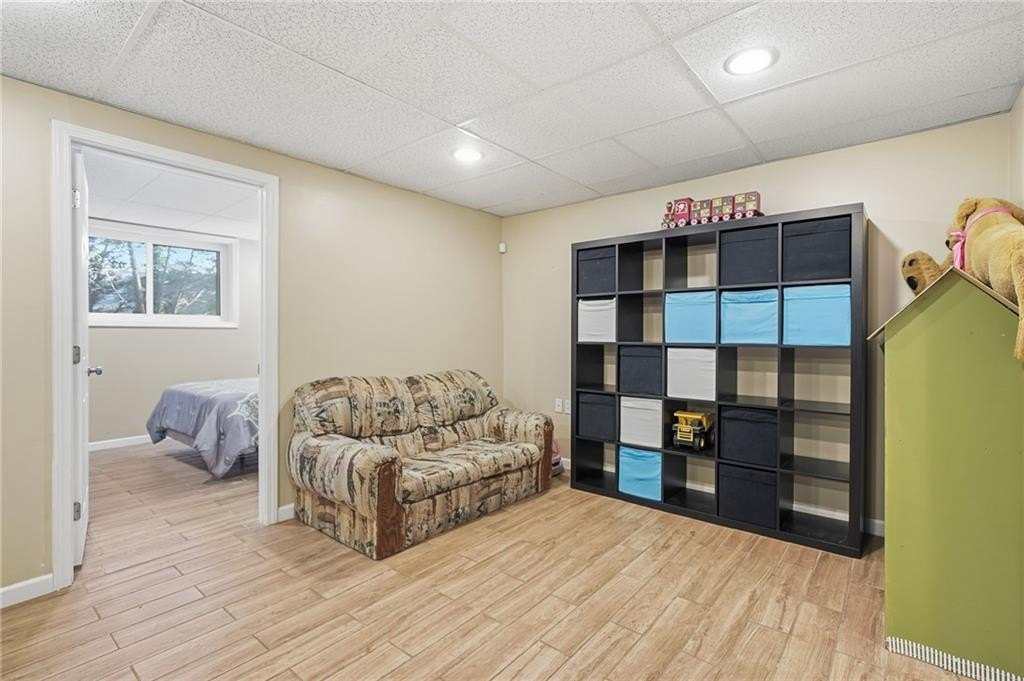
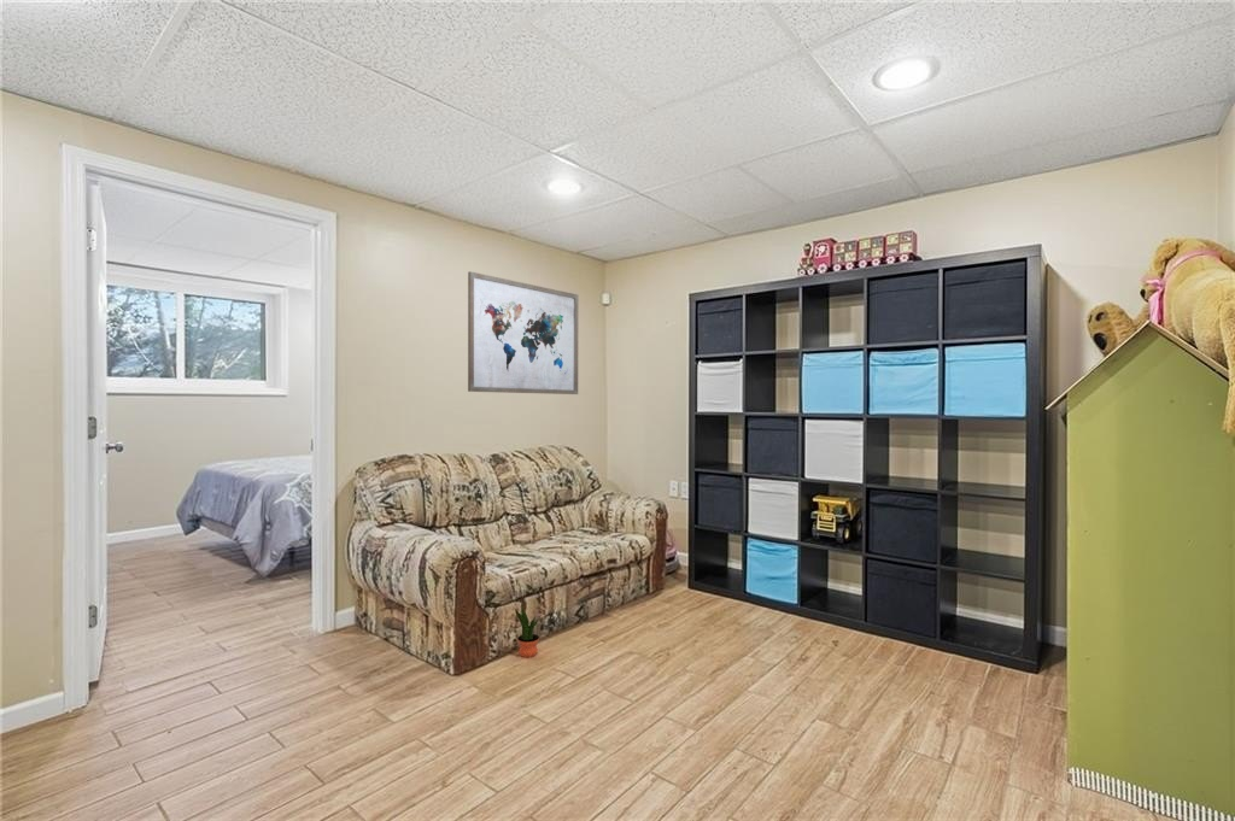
+ potted plant [514,604,540,658]
+ wall art [467,270,579,395]
